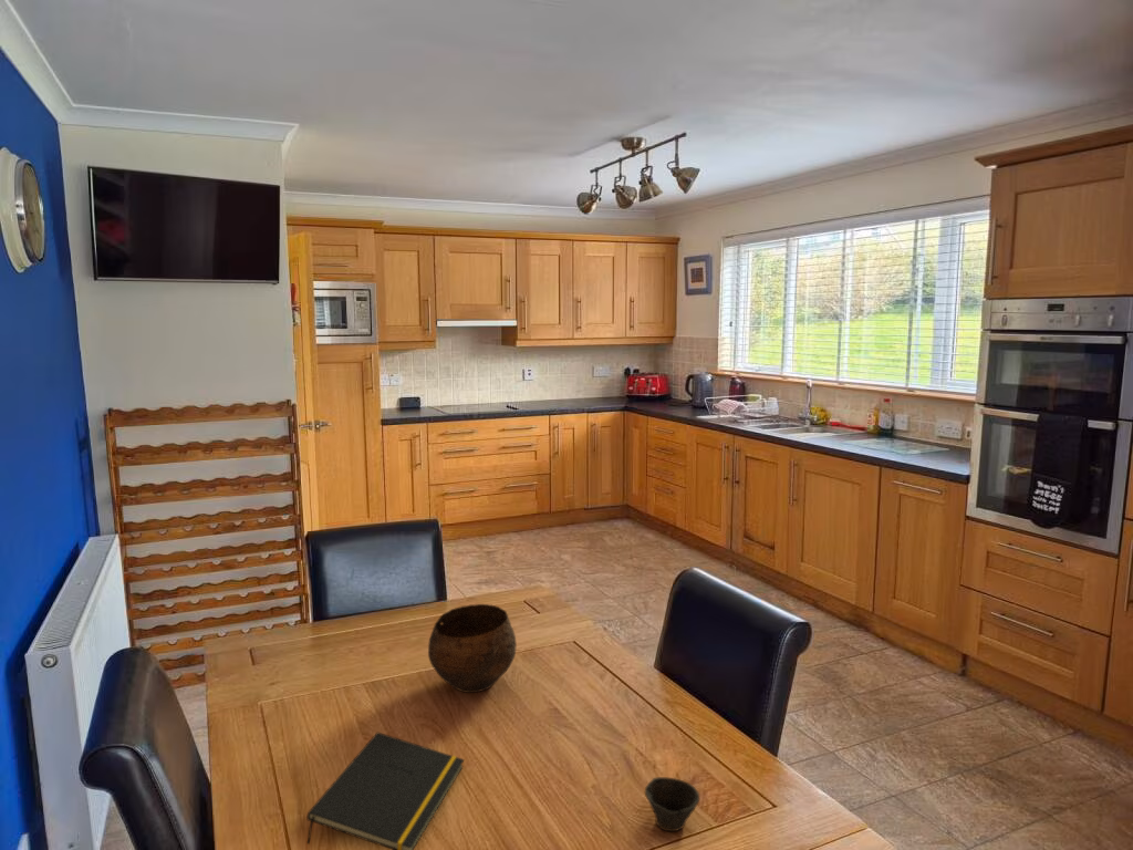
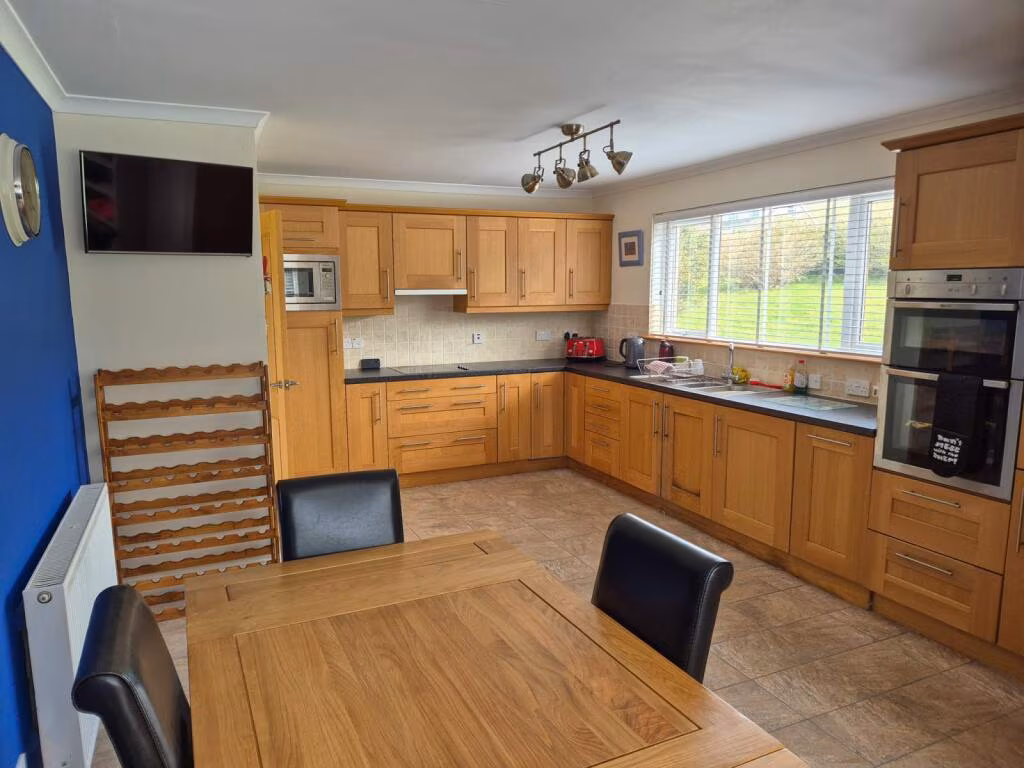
- notepad [305,732,465,850]
- bowl [427,603,518,694]
- cup [644,776,700,832]
